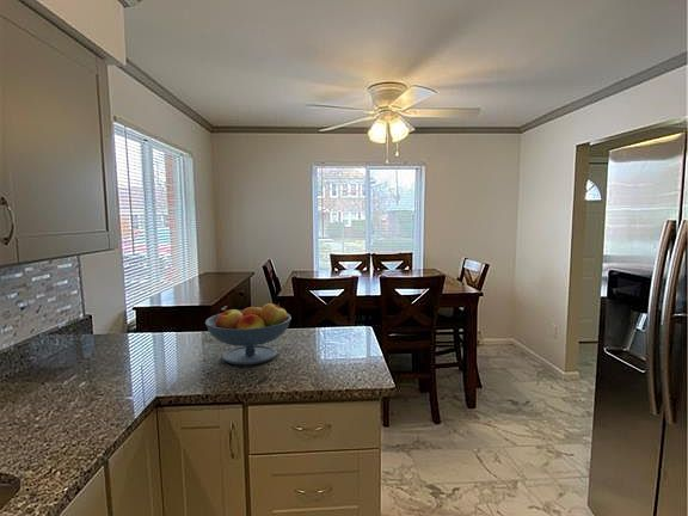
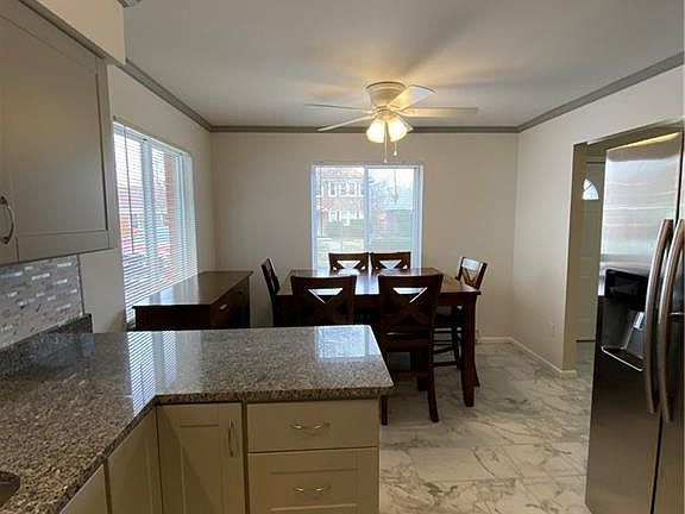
- fruit bowl [204,302,293,366]
